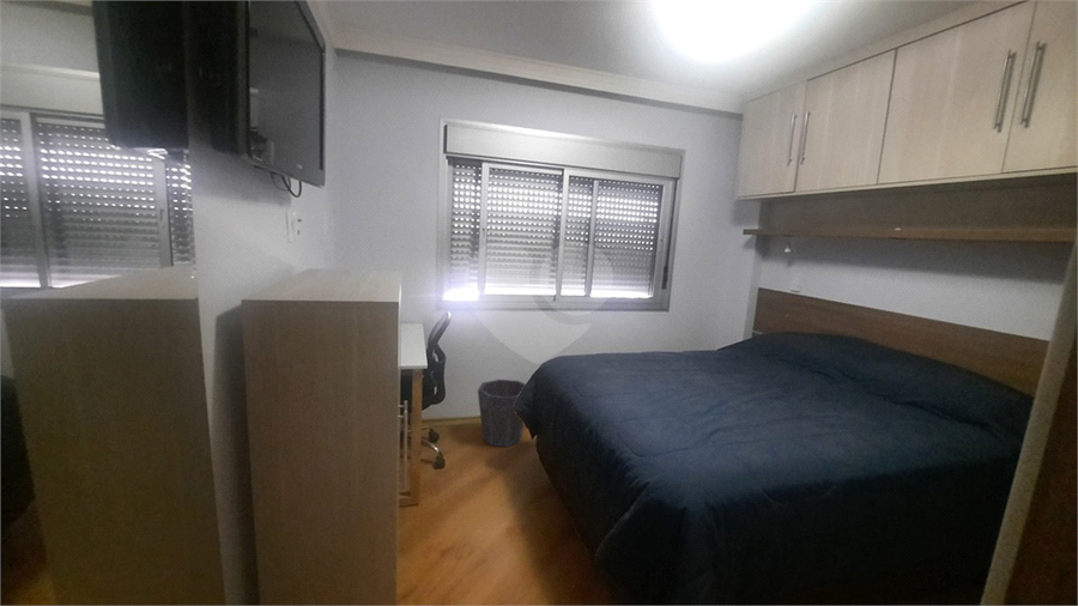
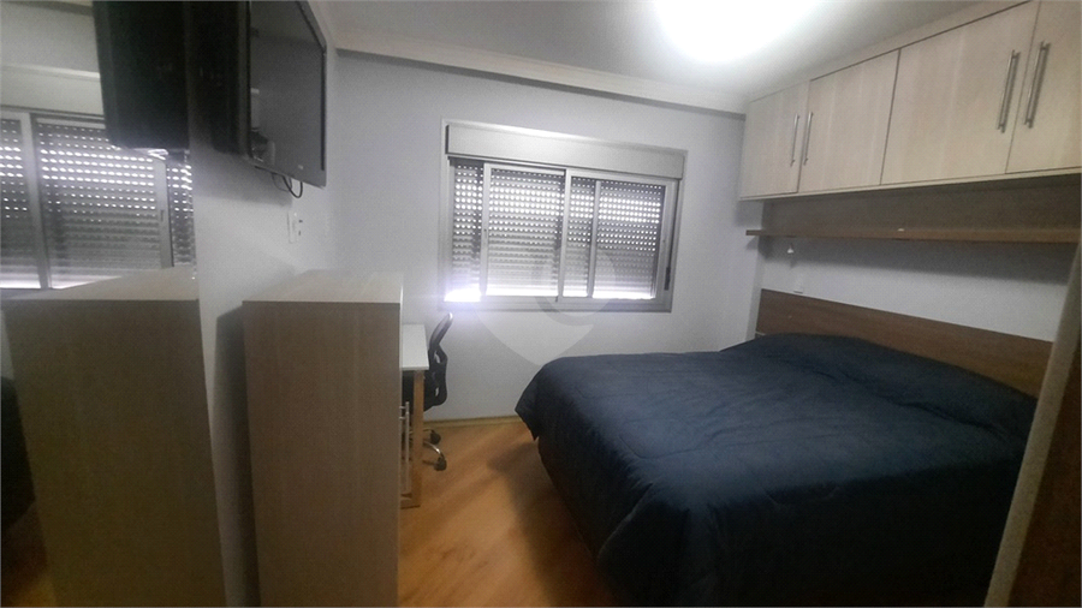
- waste bin [477,378,527,448]
